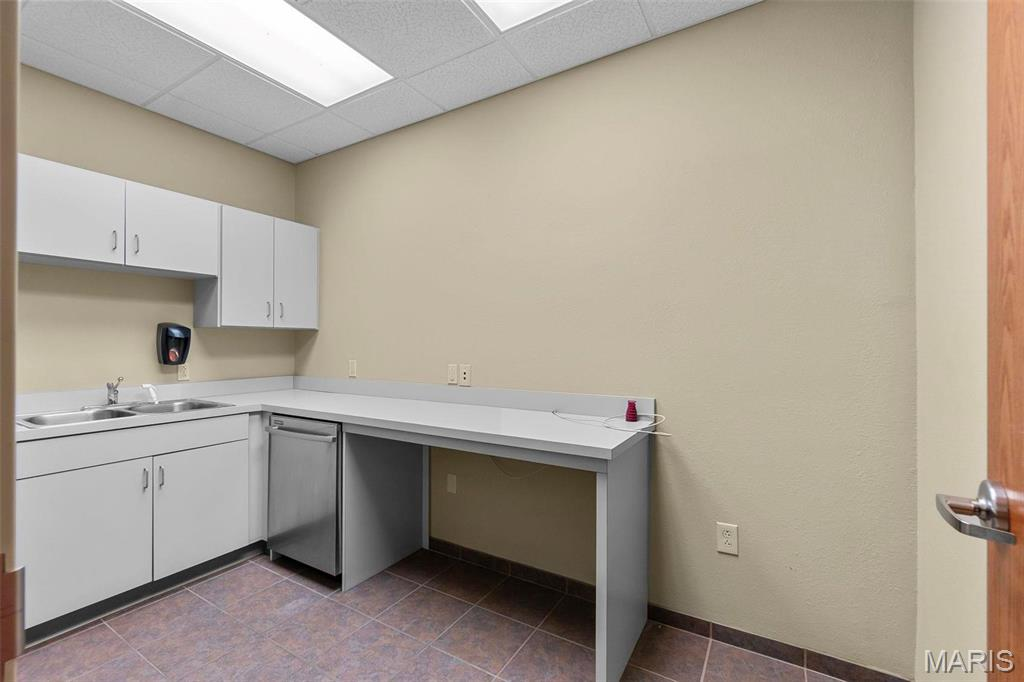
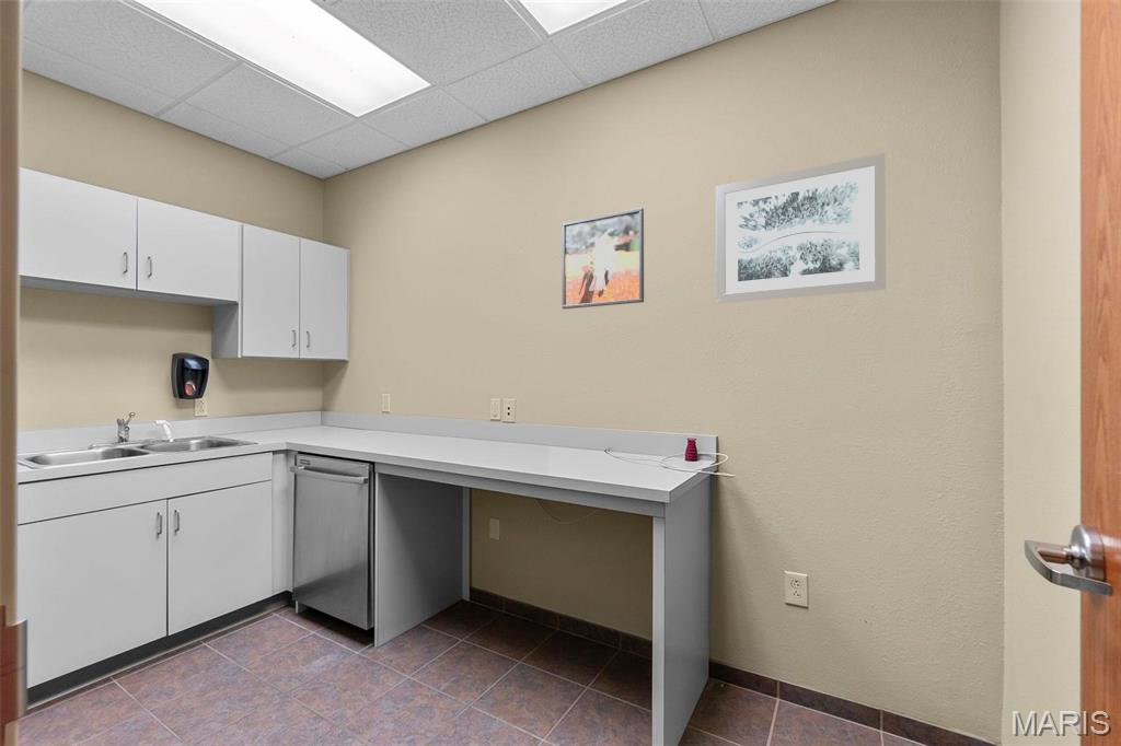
+ wall art [715,152,887,304]
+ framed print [560,207,645,310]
